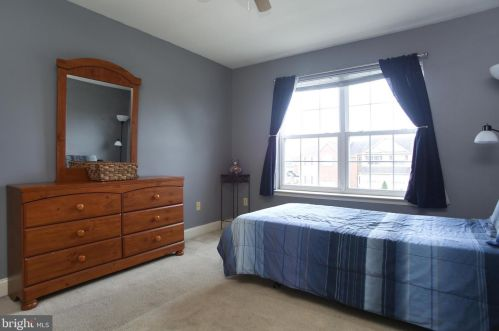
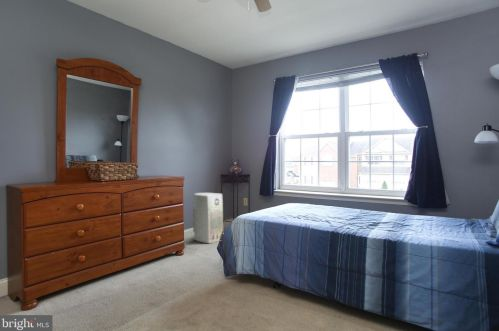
+ air purifier [192,192,224,244]
